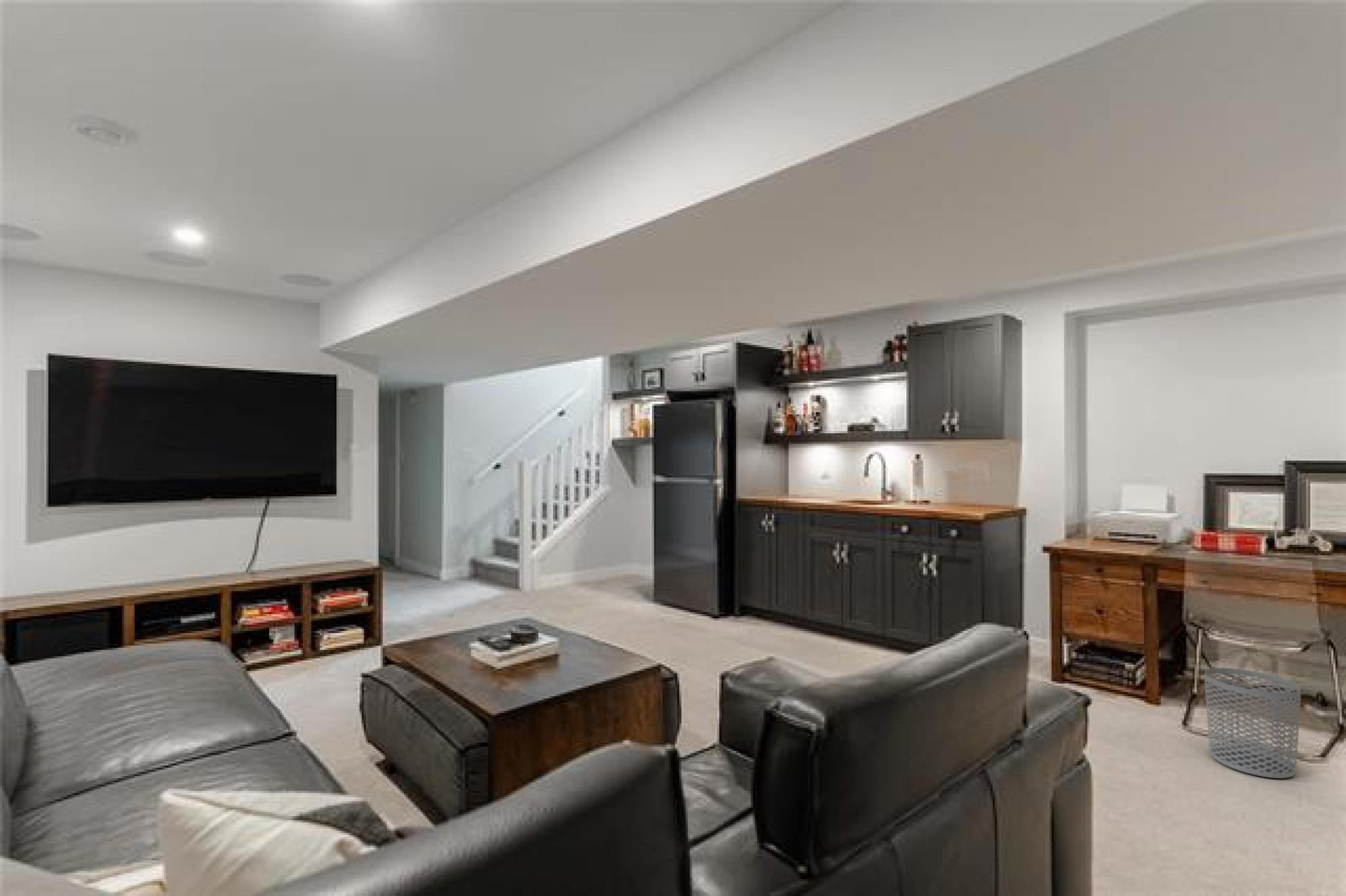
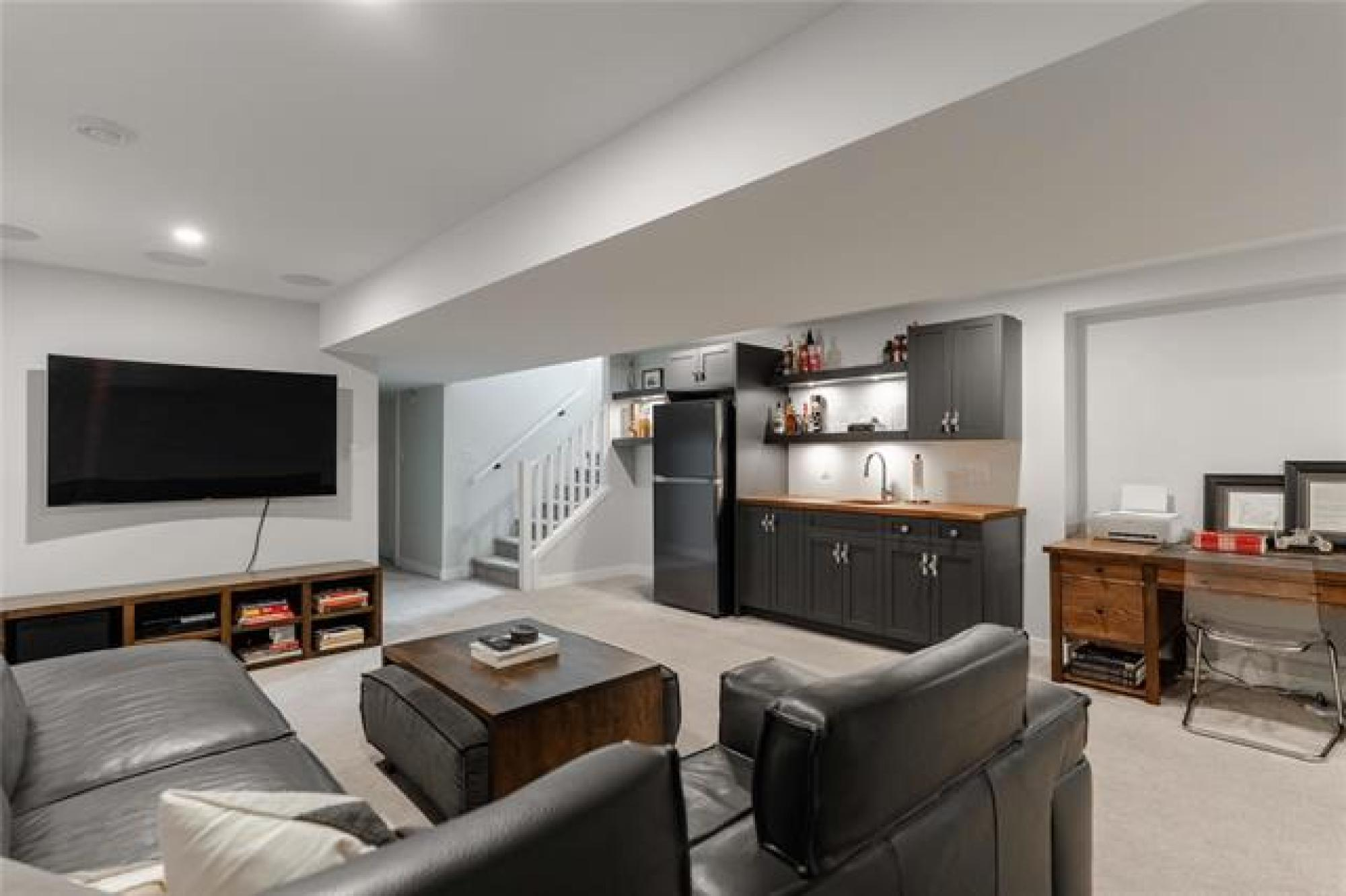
- waste bin [1204,667,1302,779]
